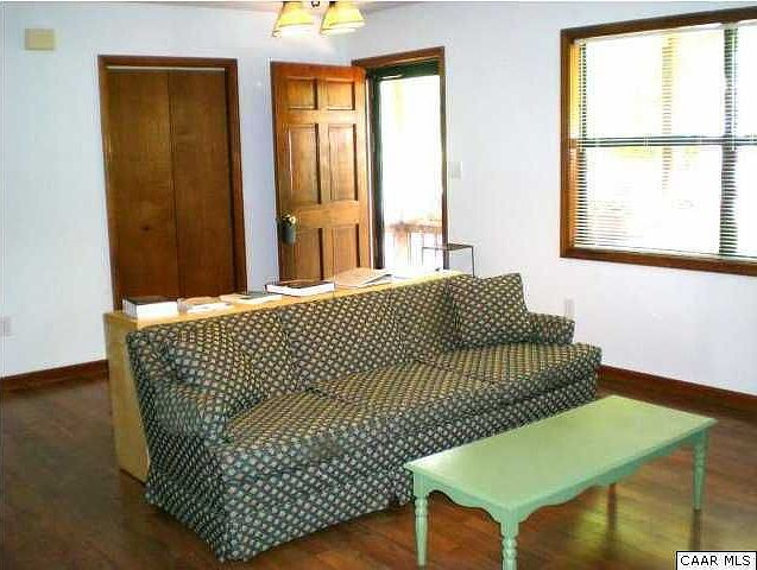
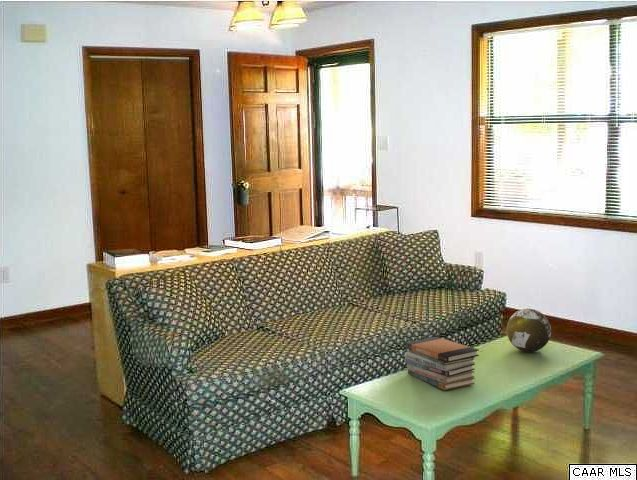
+ book stack [404,336,480,391]
+ decorative orb [505,308,552,353]
